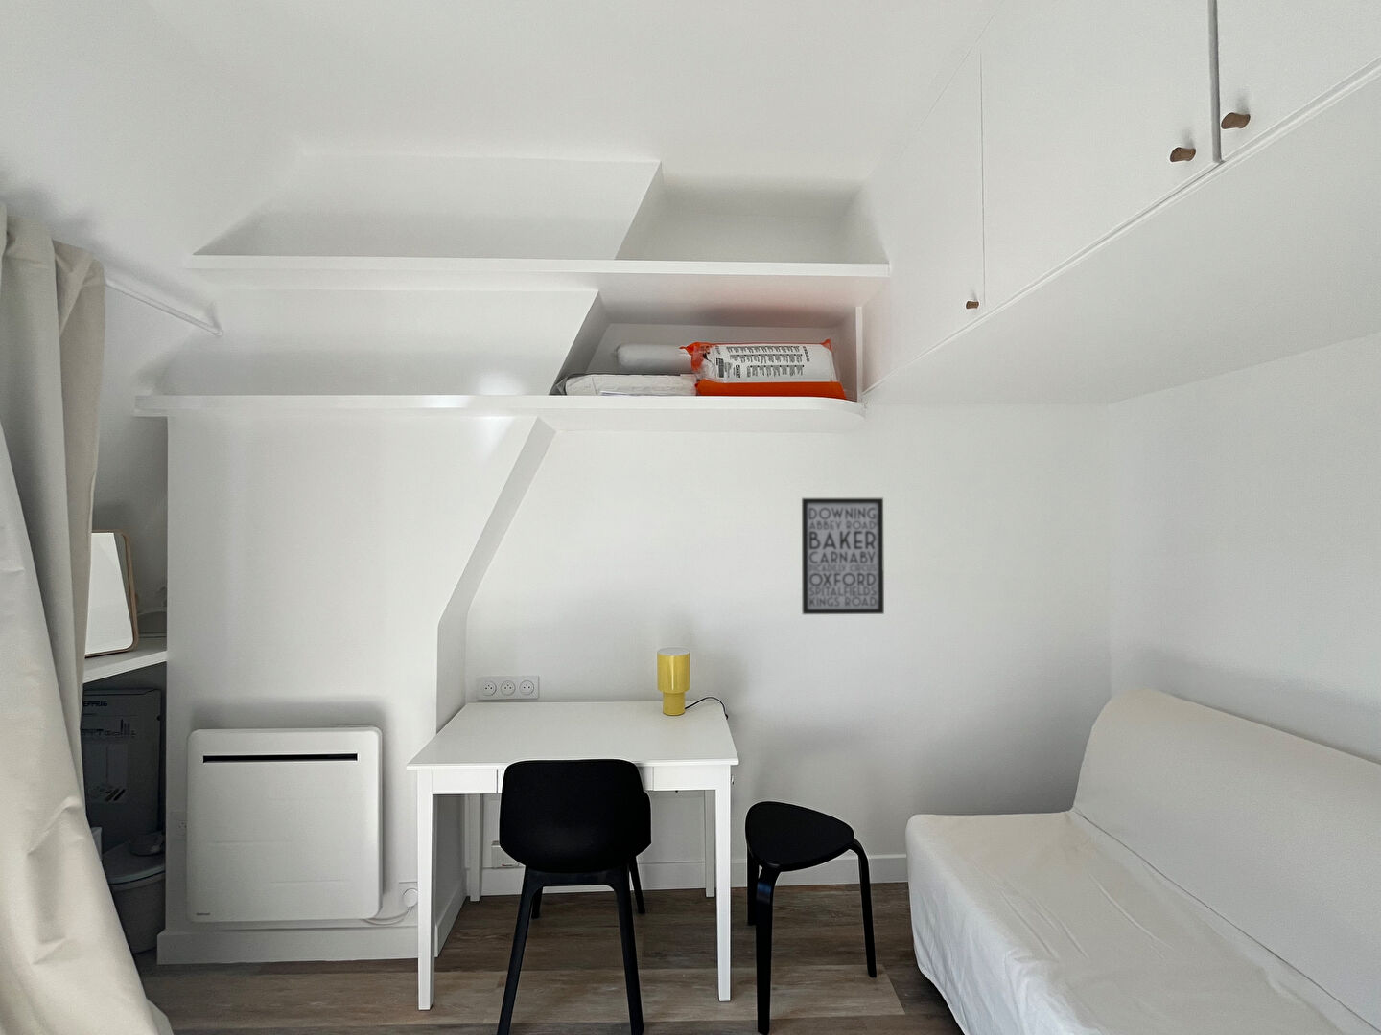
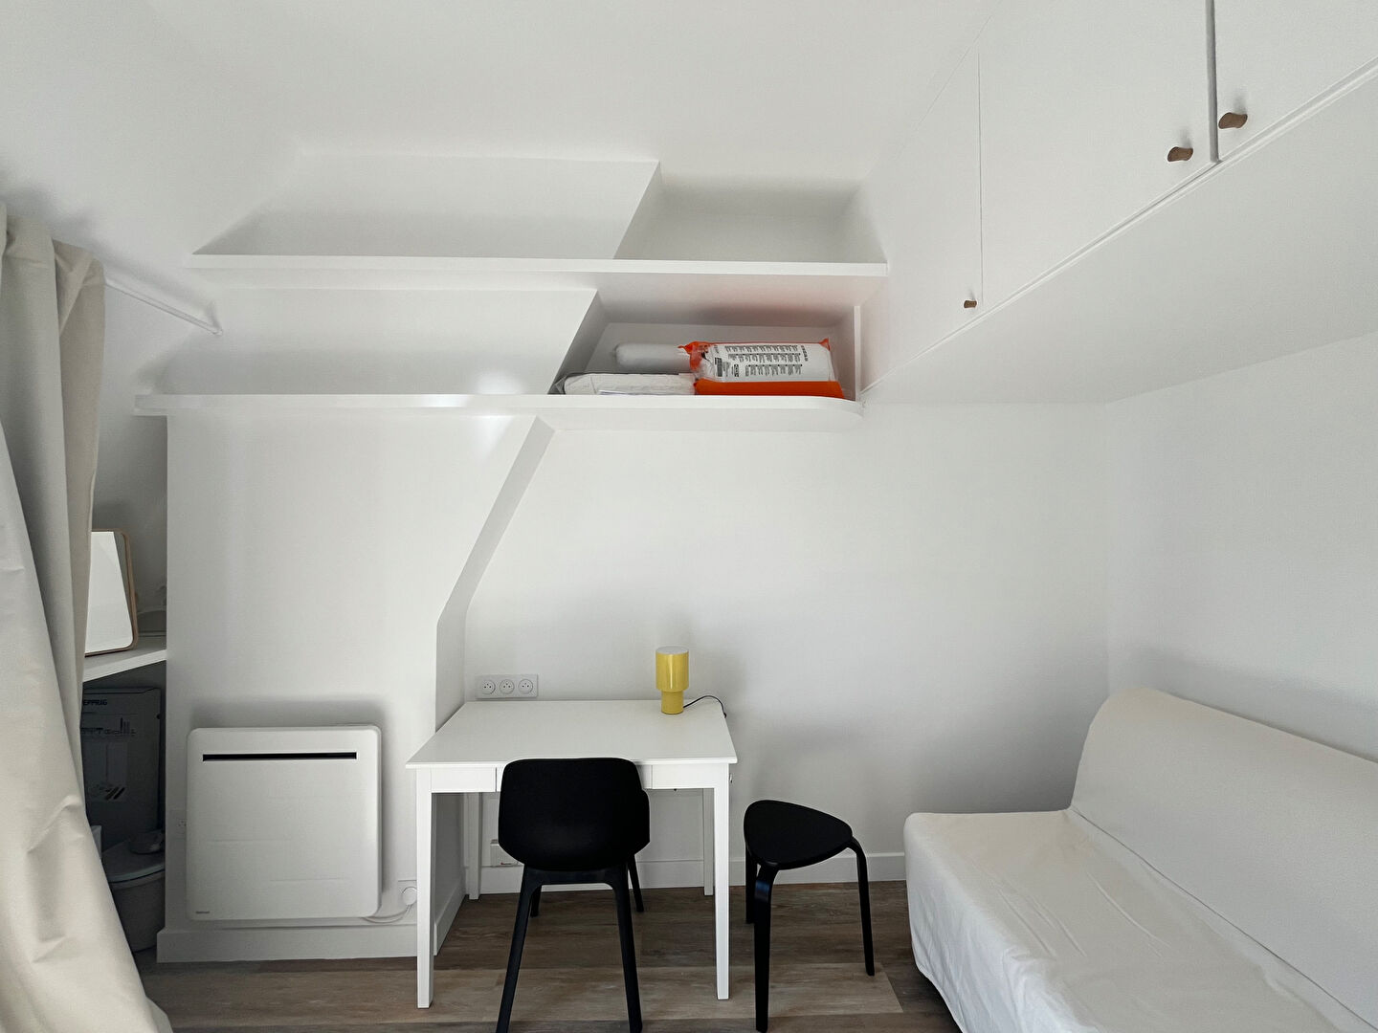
- wall art [800,497,885,615]
